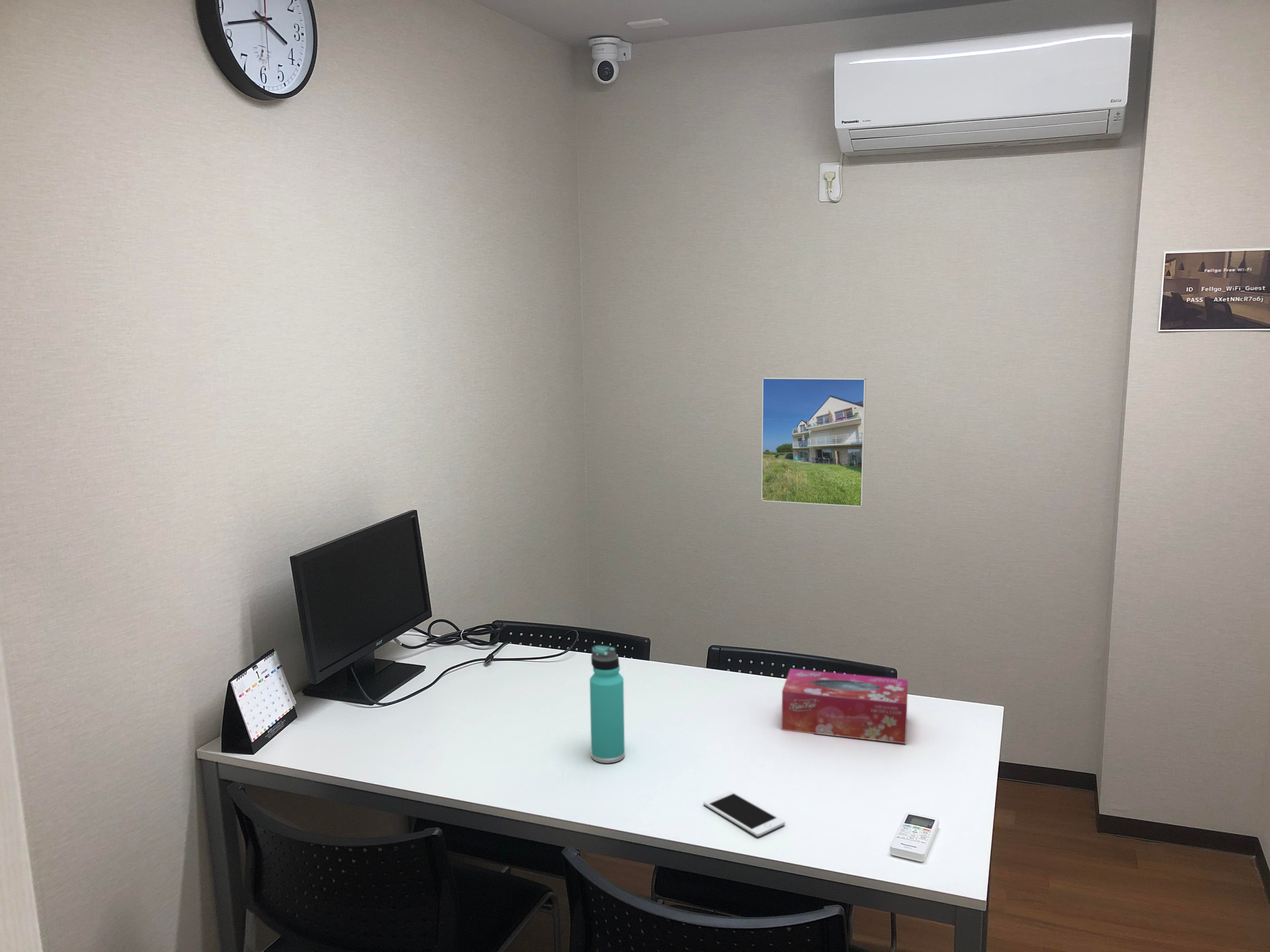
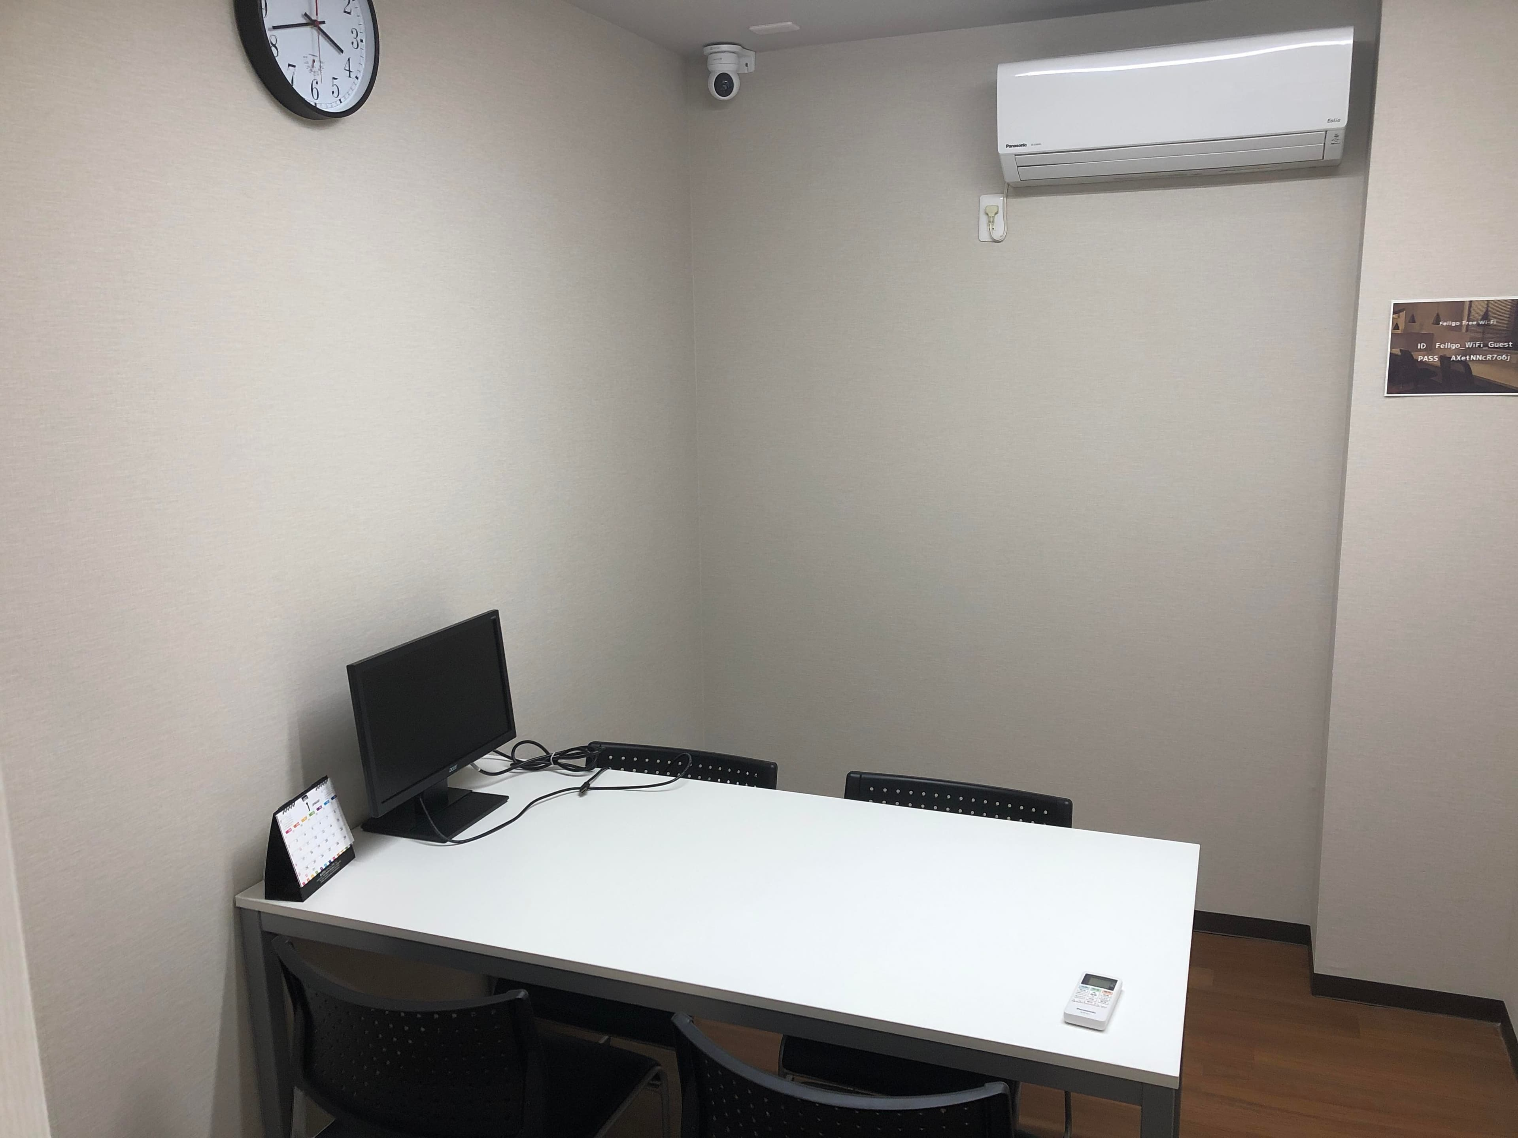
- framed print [761,377,867,507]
- tissue box [781,668,908,744]
- cell phone [703,791,785,837]
- thermos bottle [589,645,625,764]
